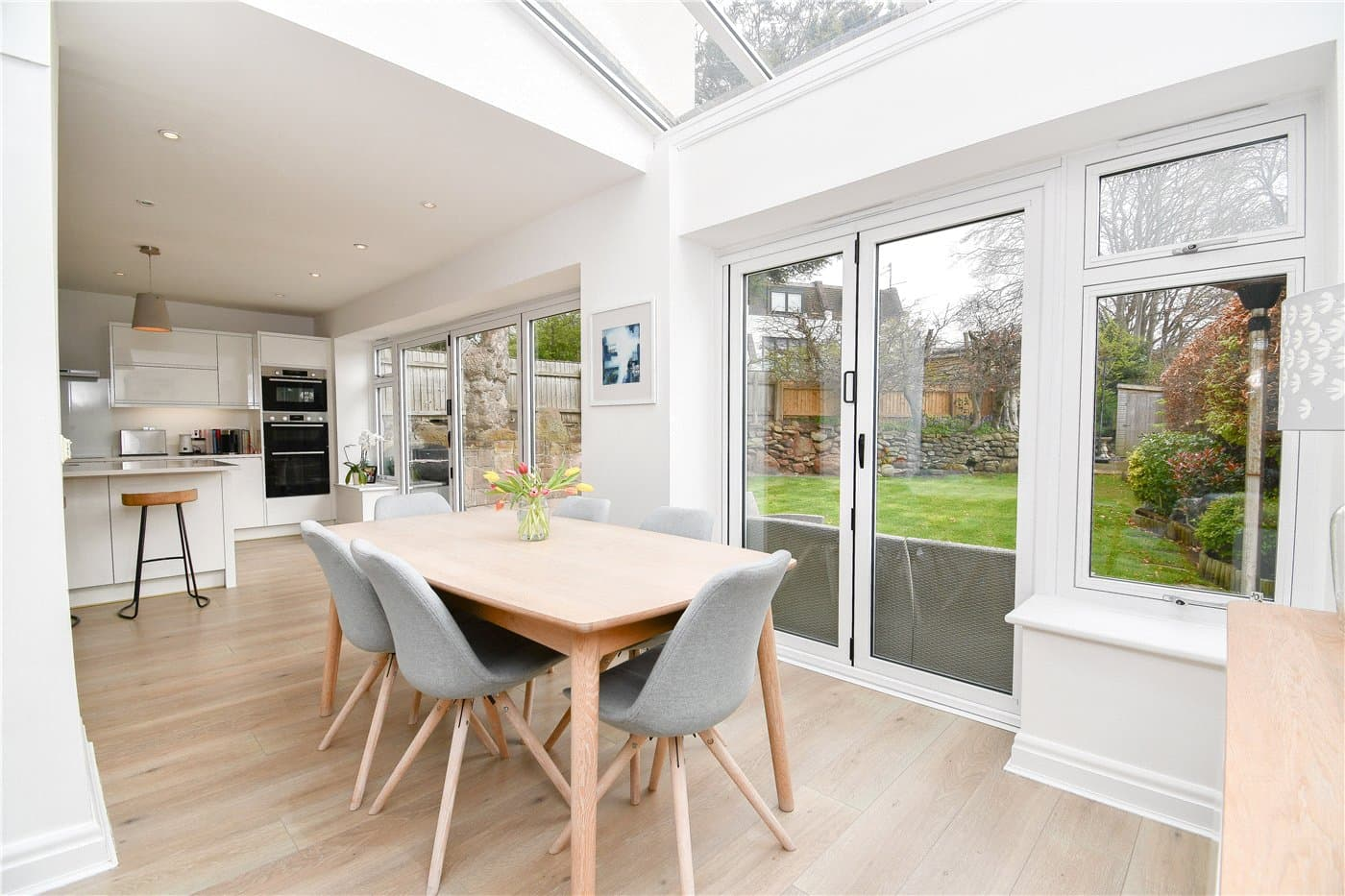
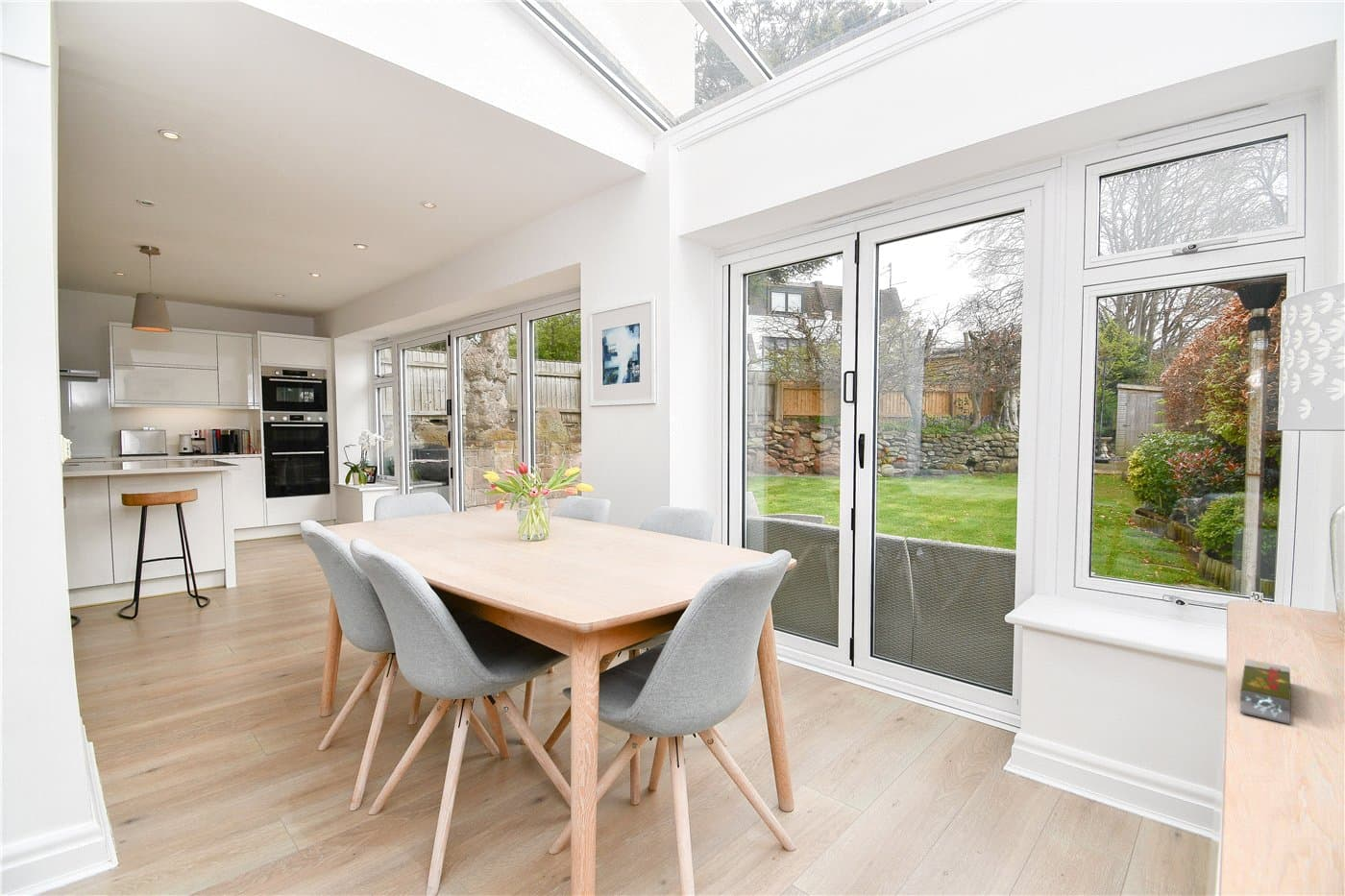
+ matchbox [1239,658,1292,725]
